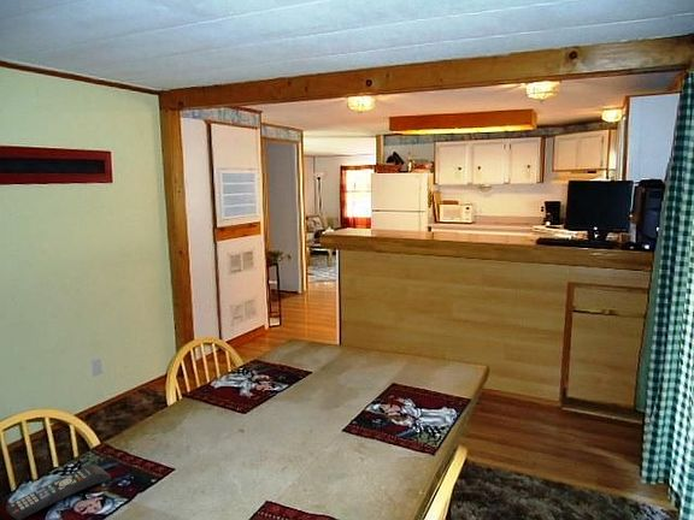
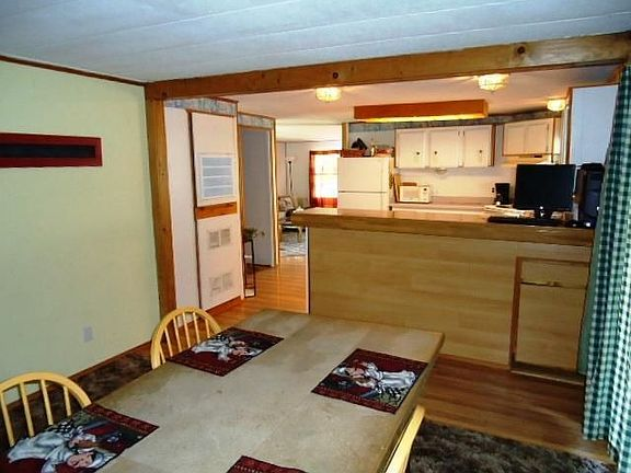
- remote control [5,463,112,520]
